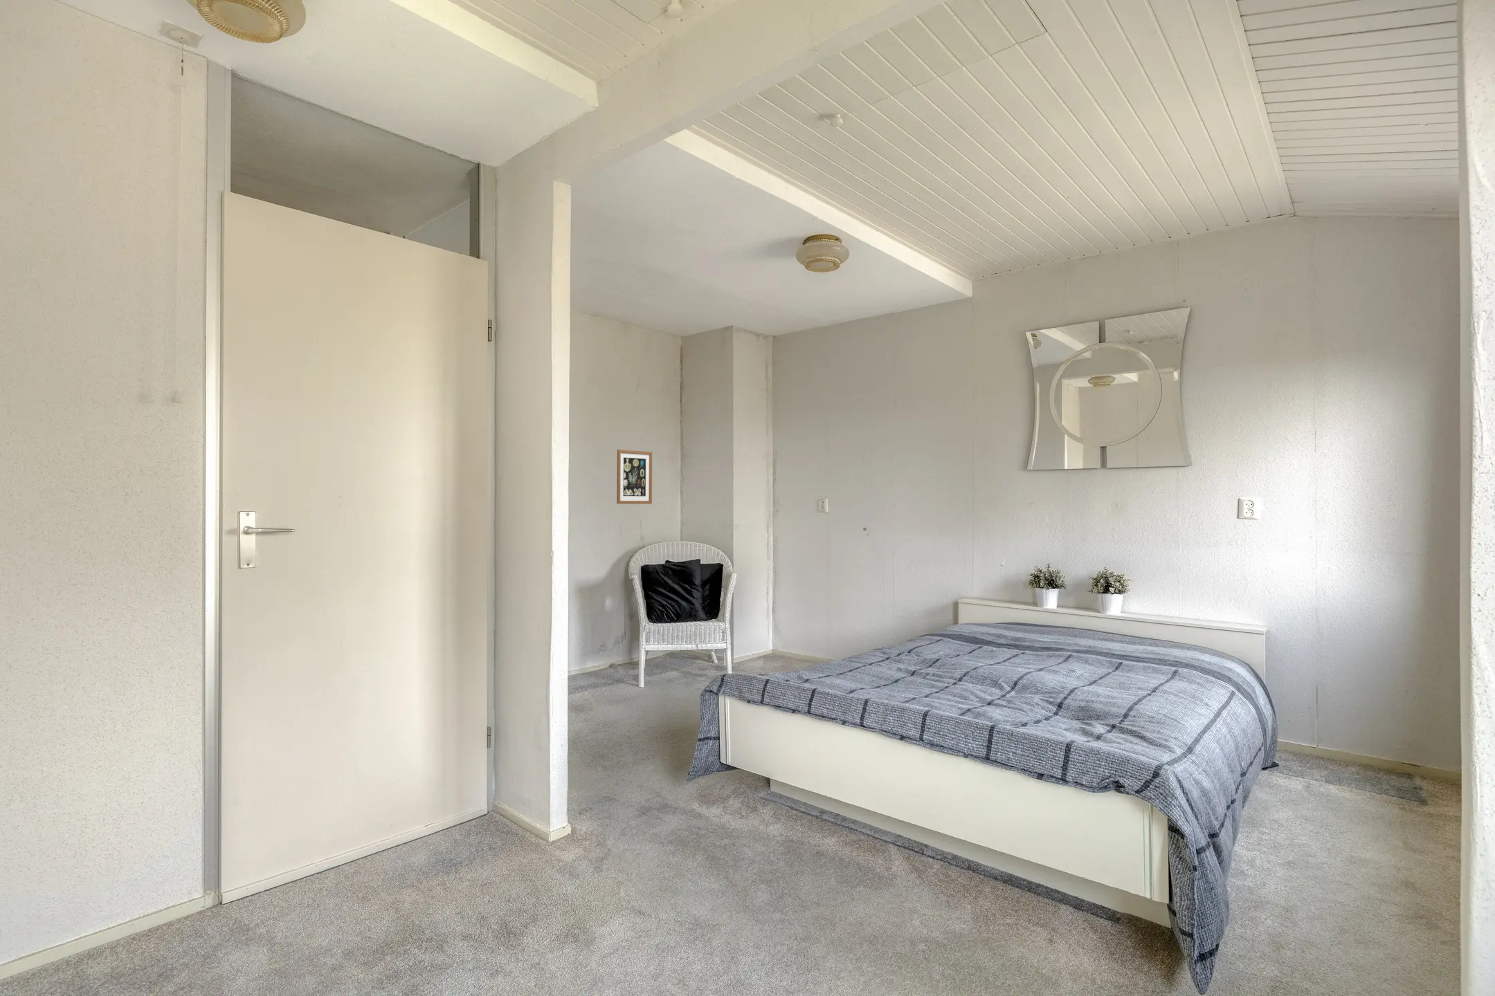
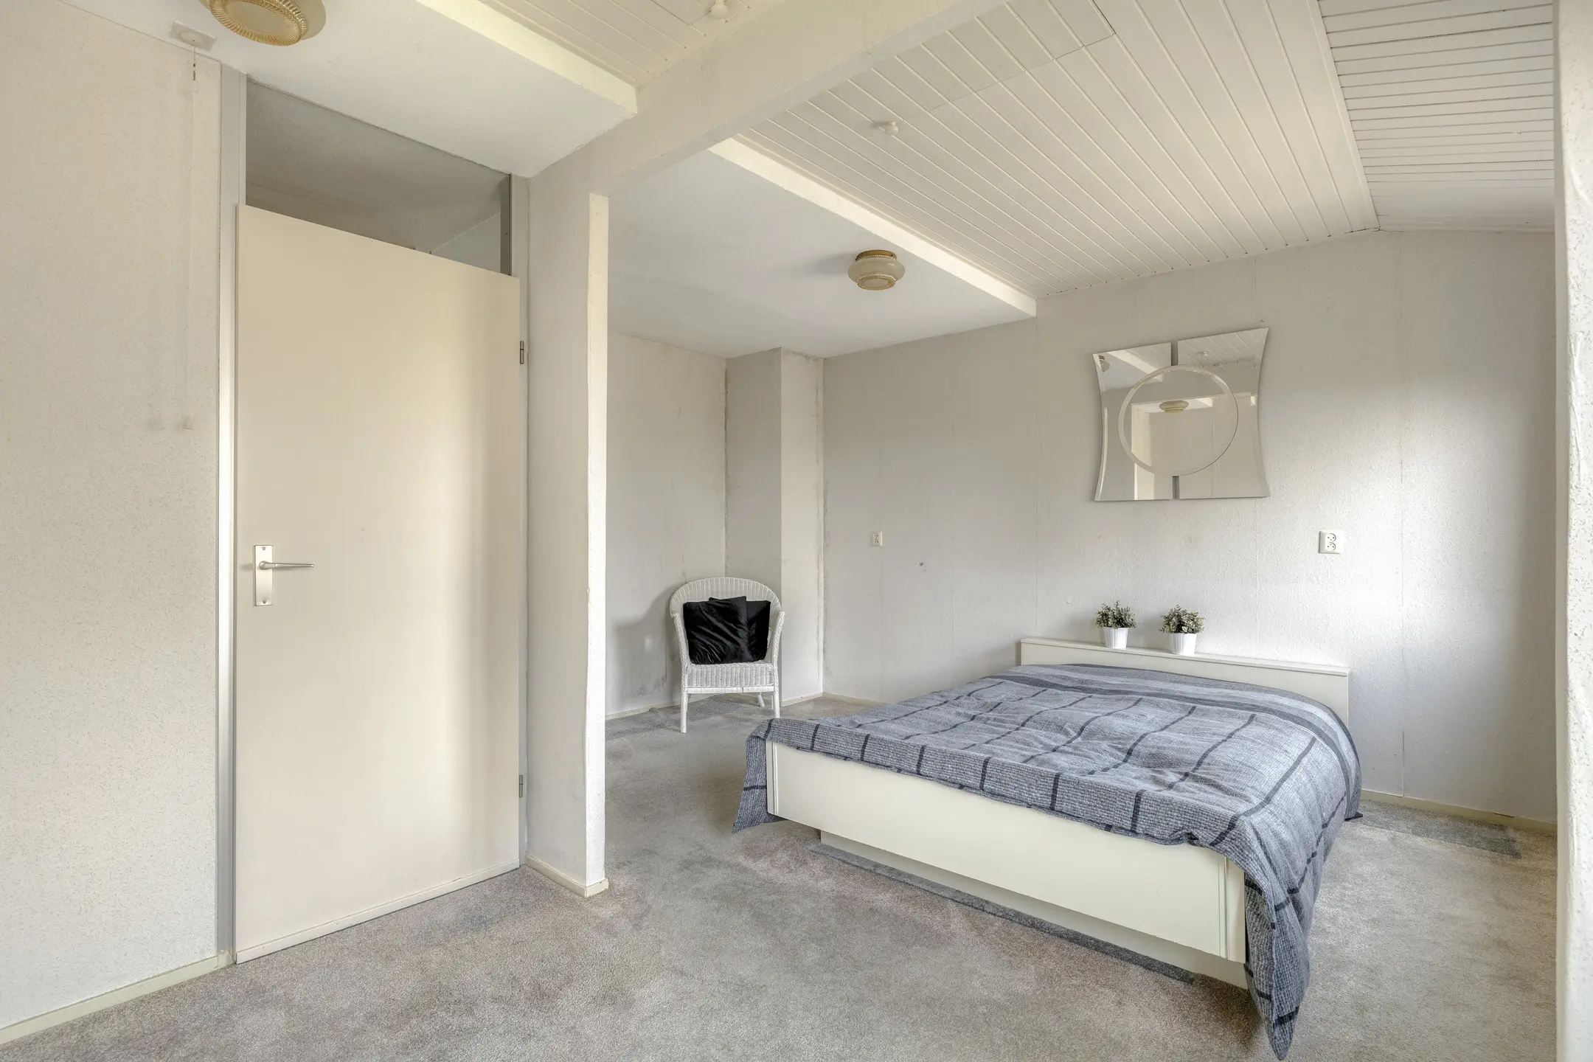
- wall art [616,449,653,505]
